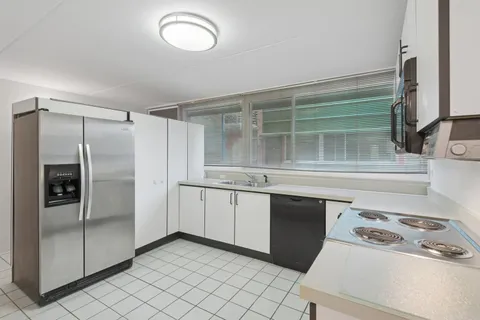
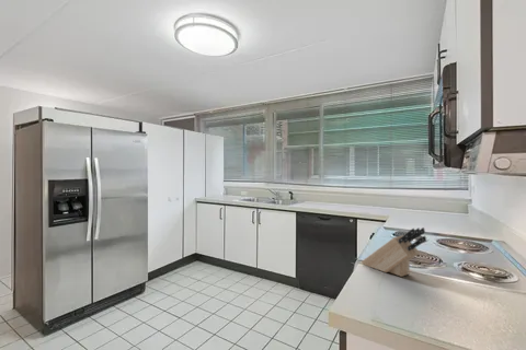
+ knife block [361,226,427,278]
